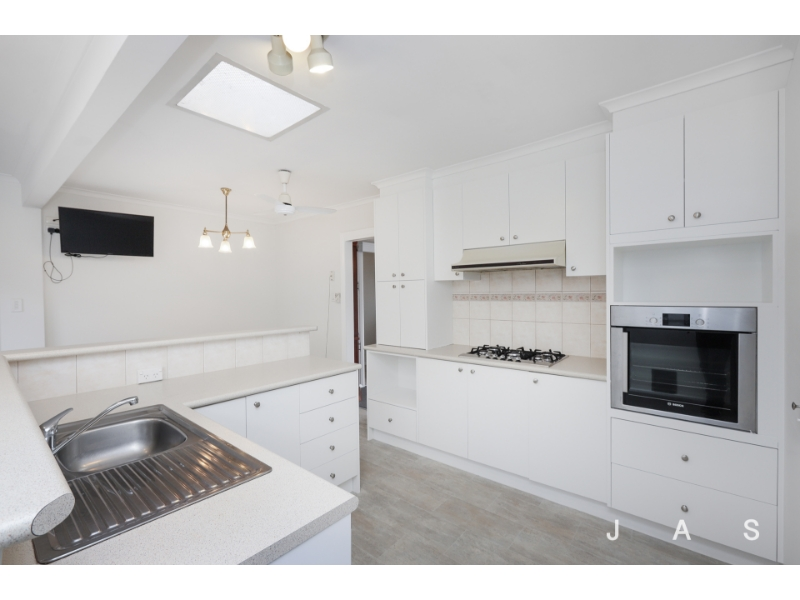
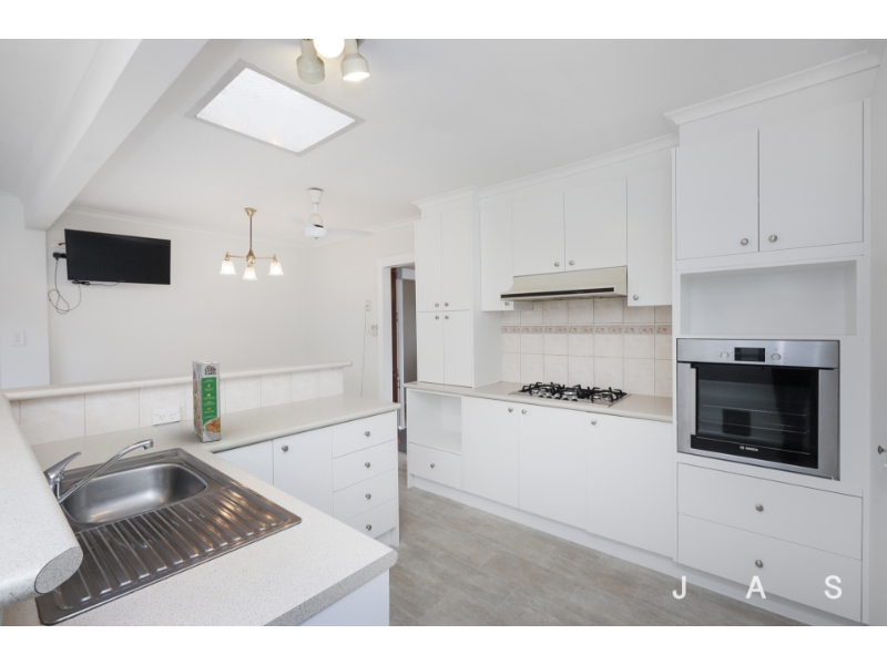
+ cereal box [192,359,222,443]
